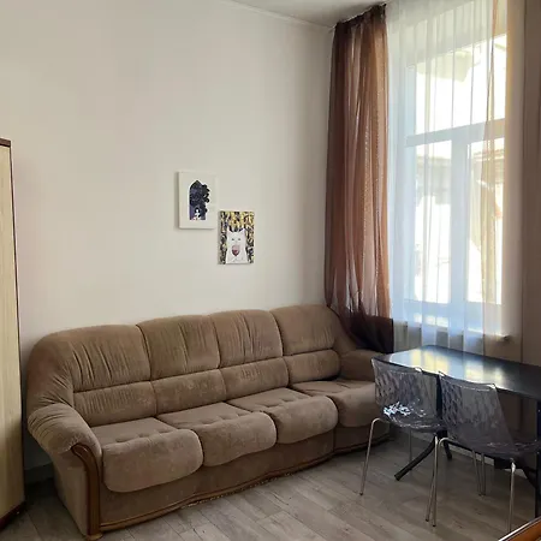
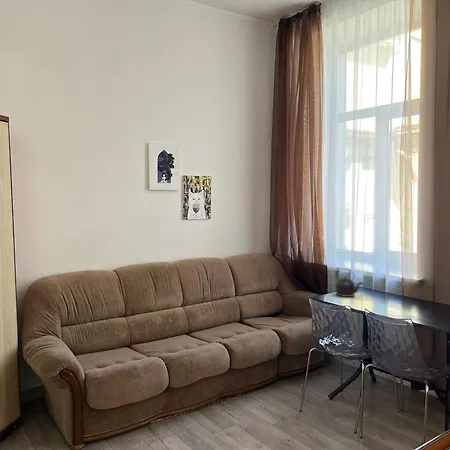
+ kettle [334,267,364,298]
